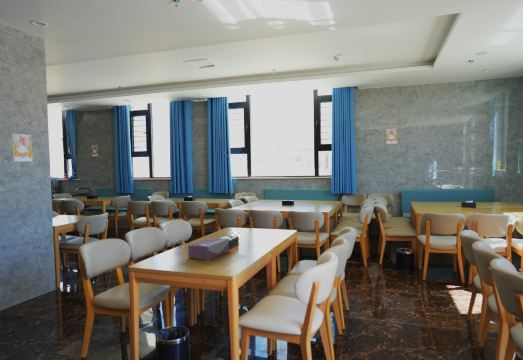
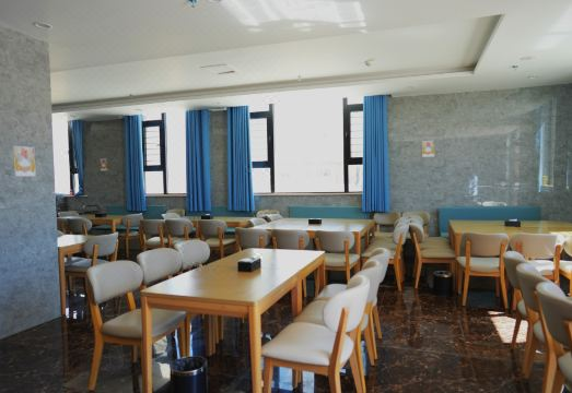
- tissue box [187,237,230,261]
